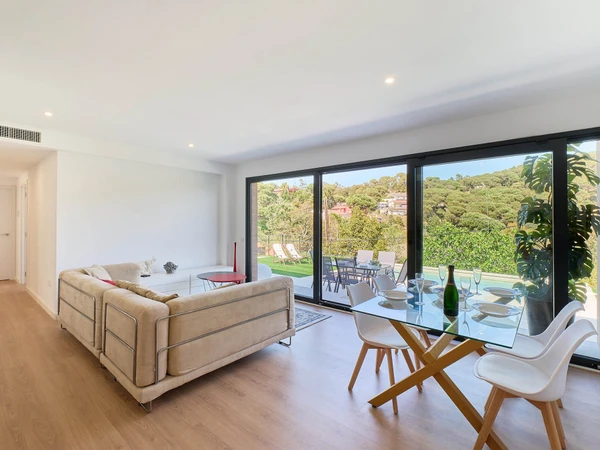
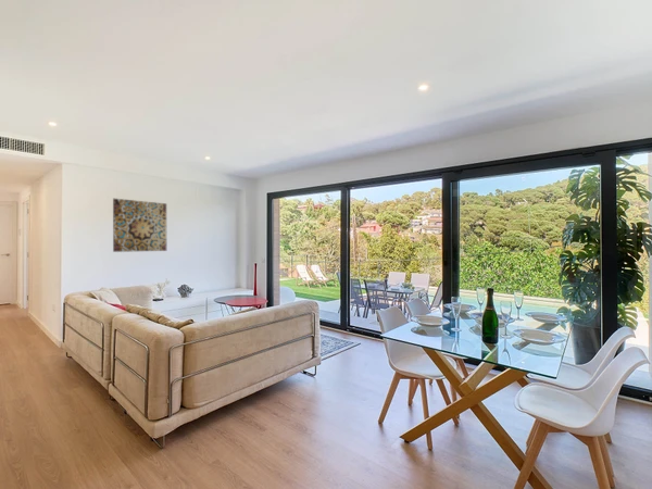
+ wall art [112,198,167,253]
